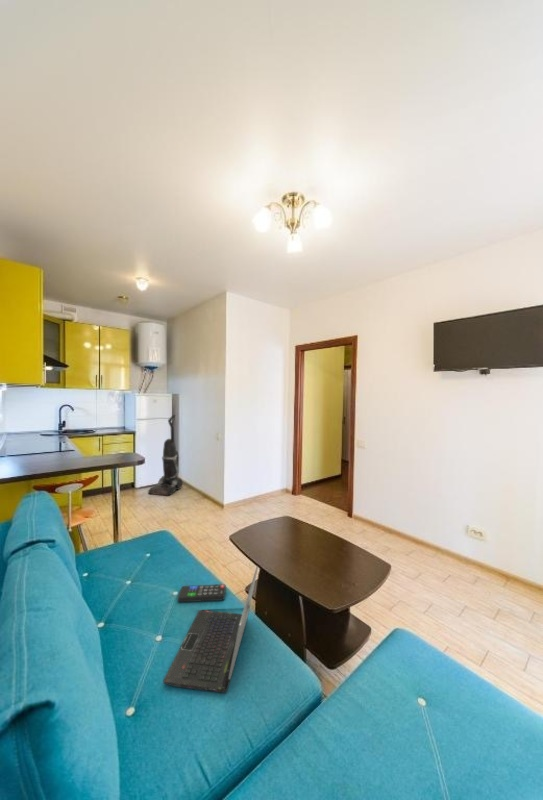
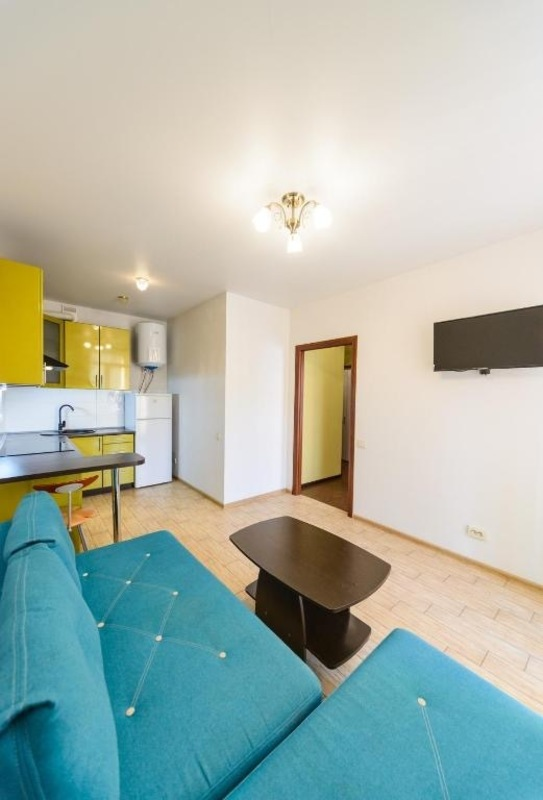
- laptop computer [162,565,259,694]
- remote control [177,583,227,603]
- vacuum cleaner [147,414,184,497]
